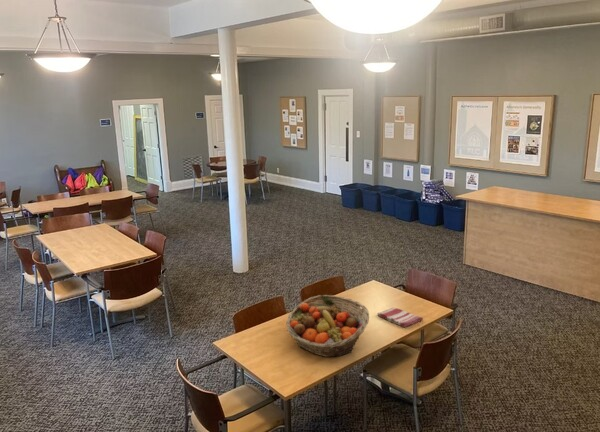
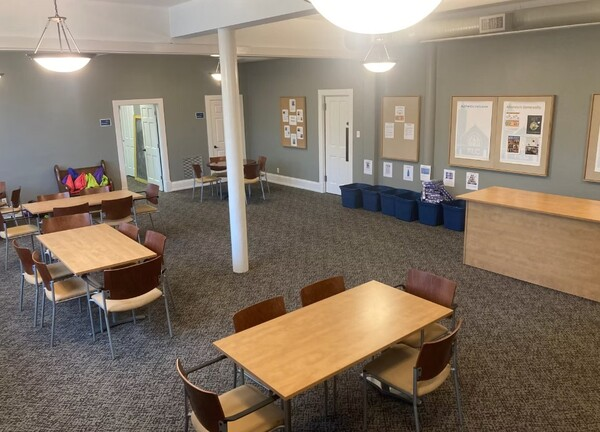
- fruit basket [285,294,370,358]
- dish towel [377,306,424,328]
